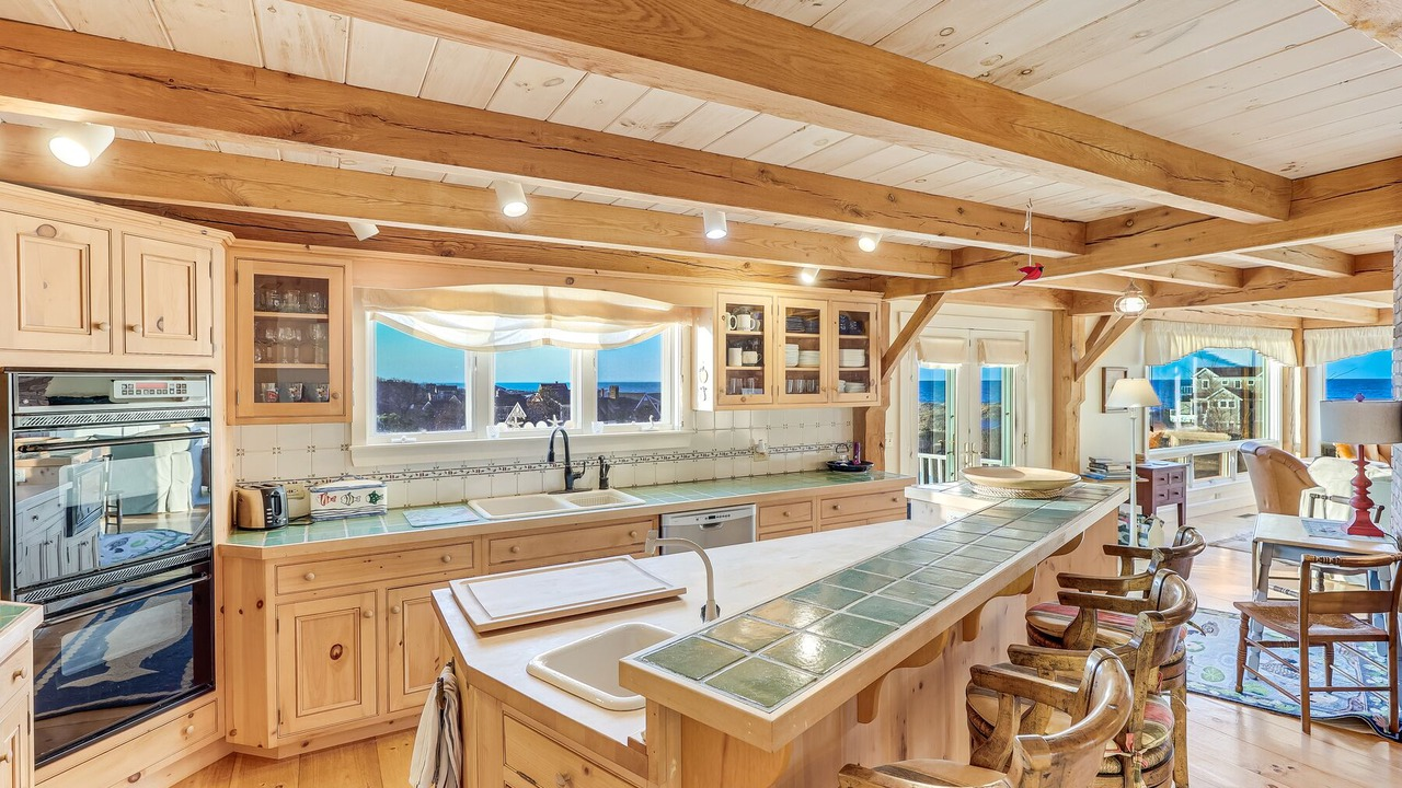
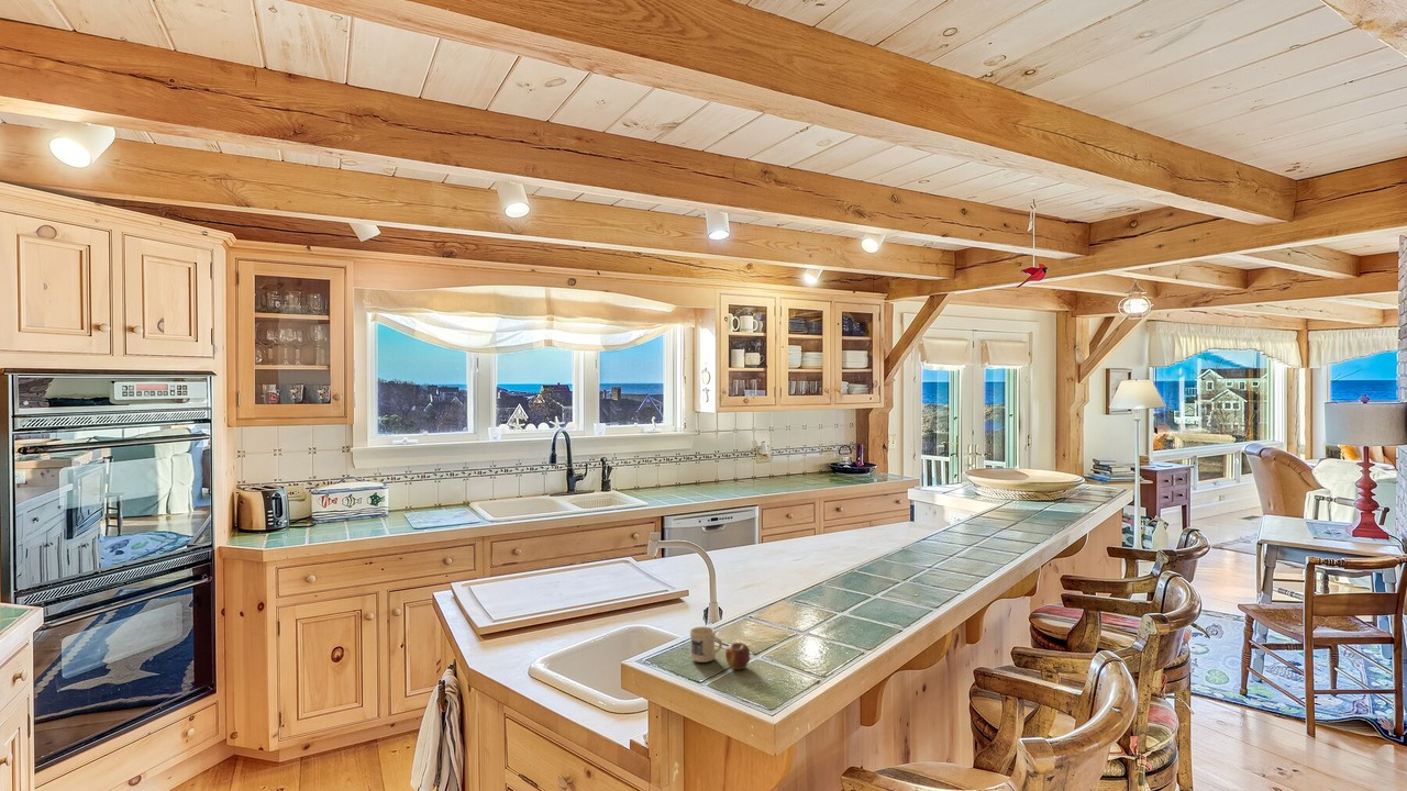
+ mug [689,625,751,671]
